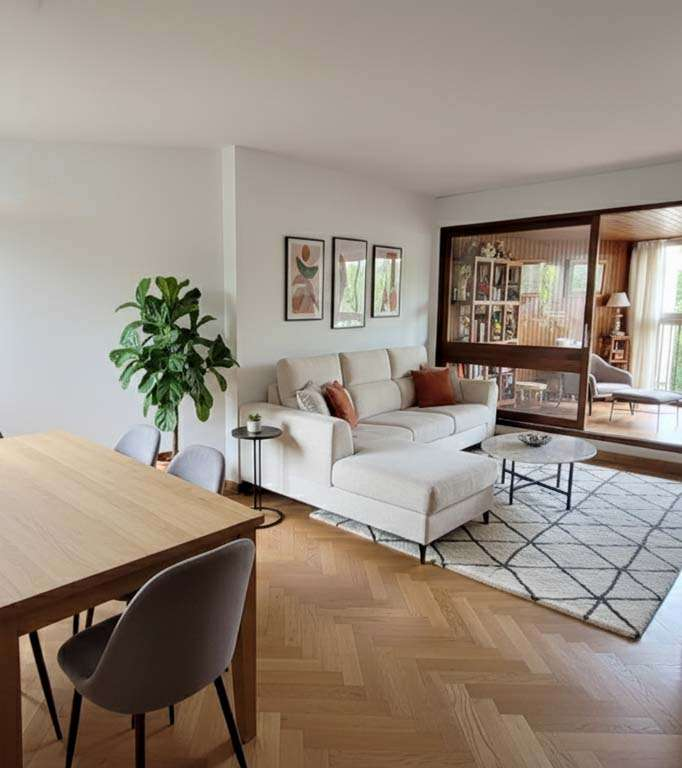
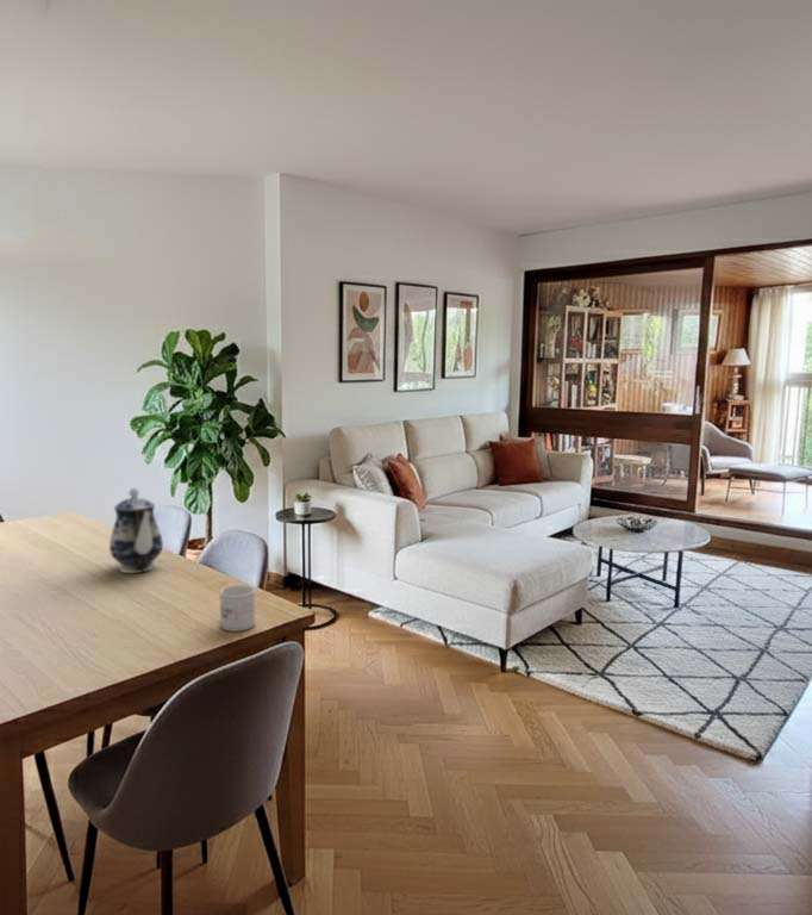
+ teapot [108,487,164,574]
+ mug [219,584,256,633]
